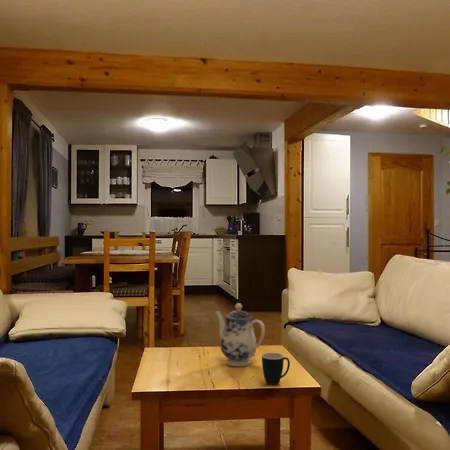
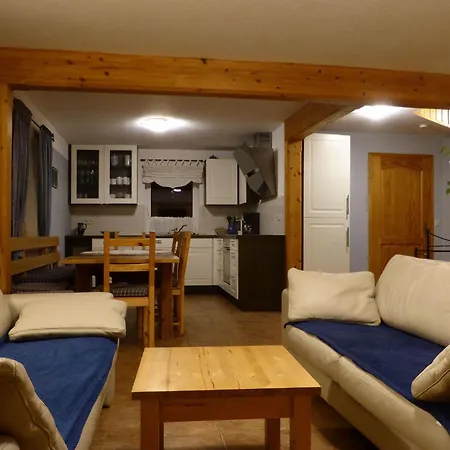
- mug [261,352,291,386]
- teapot [214,302,266,367]
